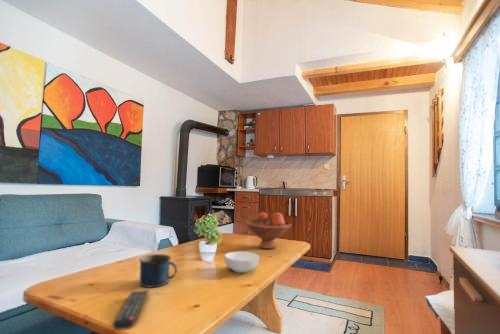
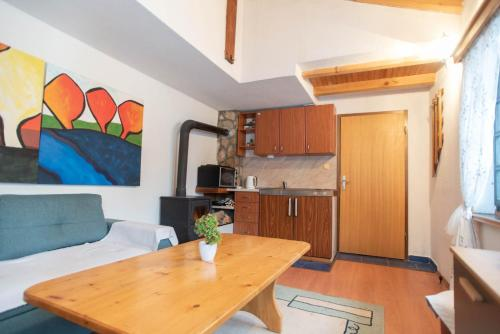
- fruit bowl [245,211,292,250]
- cereal bowl [224,250,260,274]
- mug [138,253,178,288]
- remote control [111,289,150,331]
